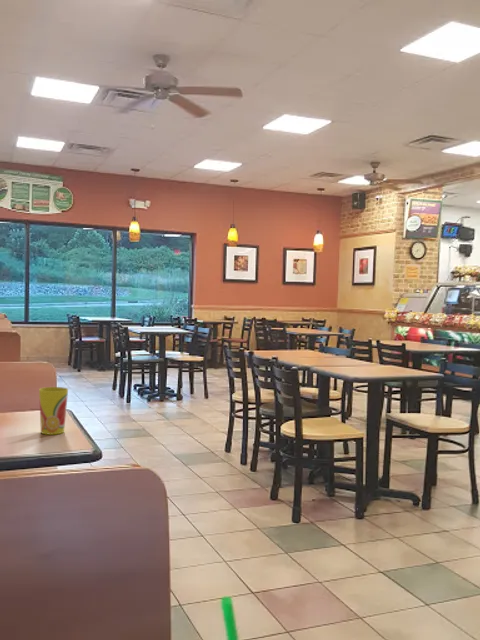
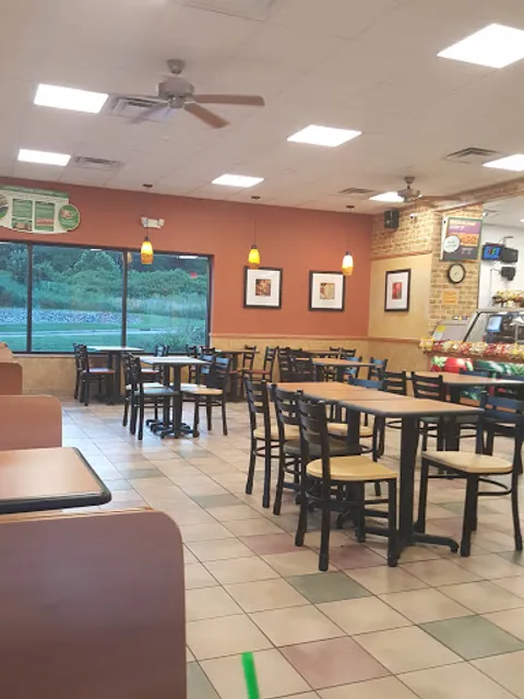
- cup [38,386,69,436]
